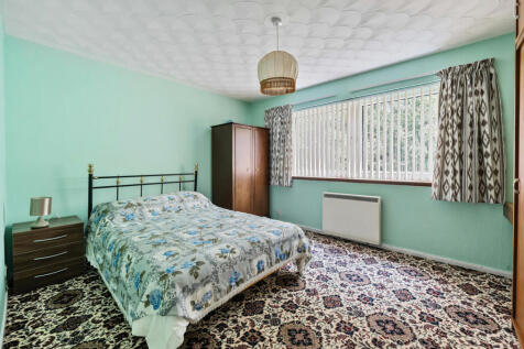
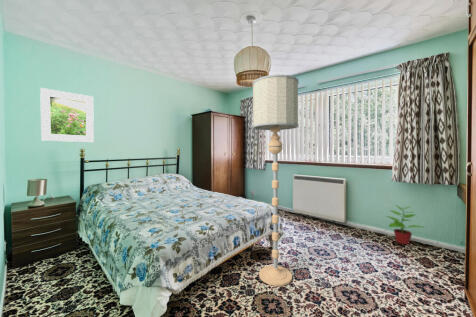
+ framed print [39,87,95,143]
+ floor lamp [251,74,299,287]
+ potted plant [385,204,426,245]
